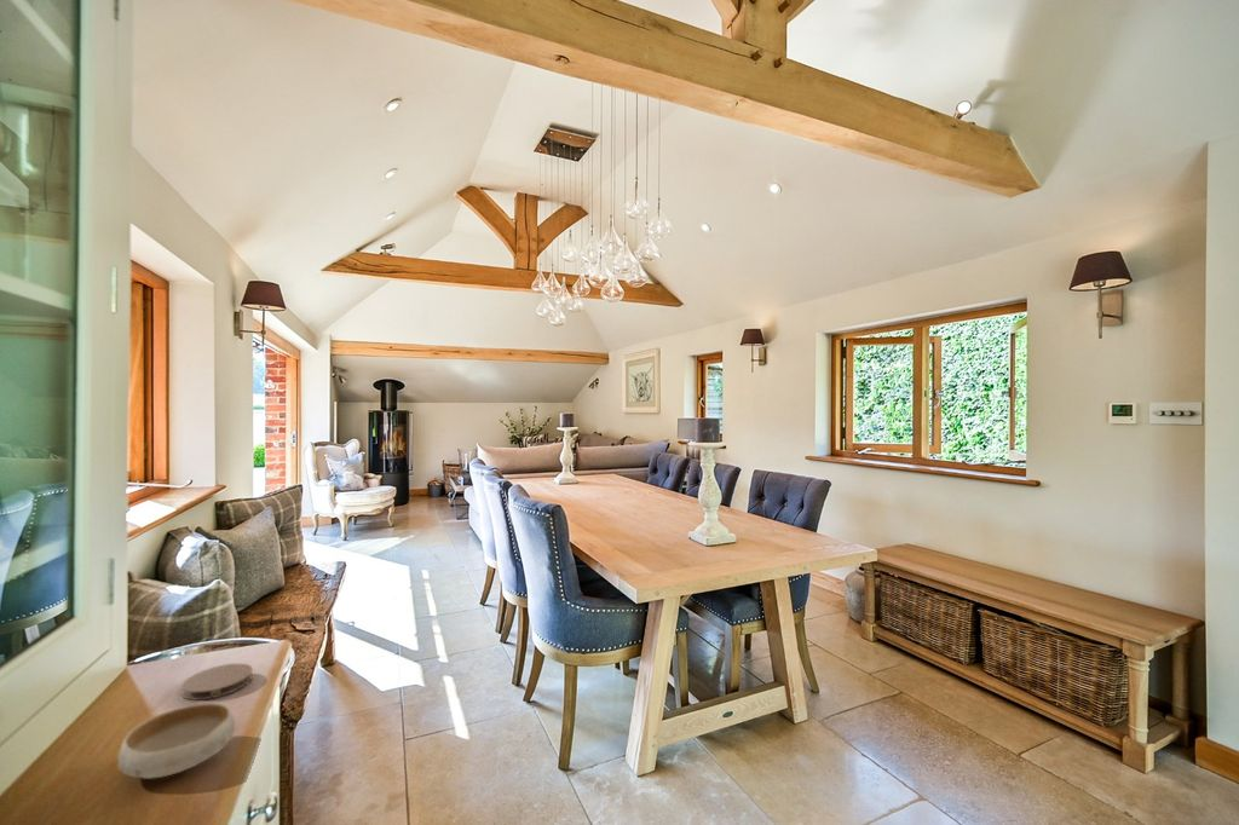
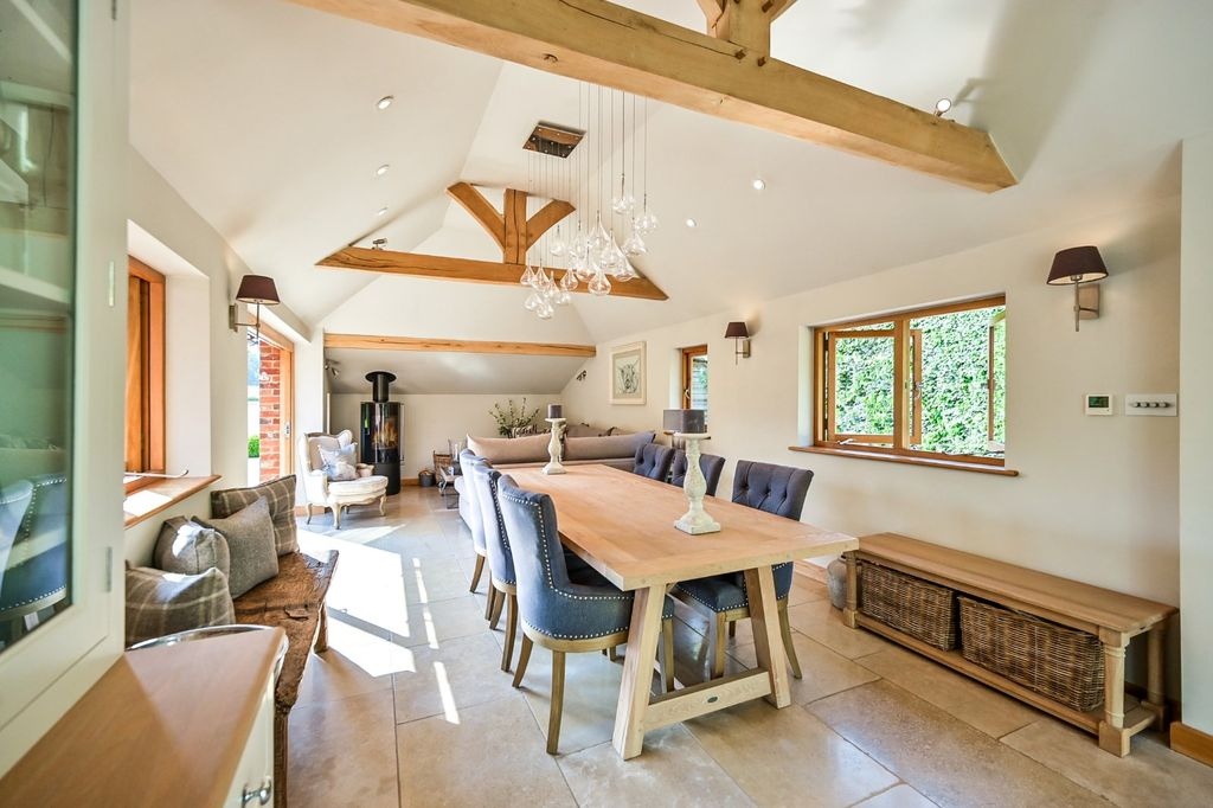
- bowl [116,702,236,779]
- coaster [180,662,254,702]
